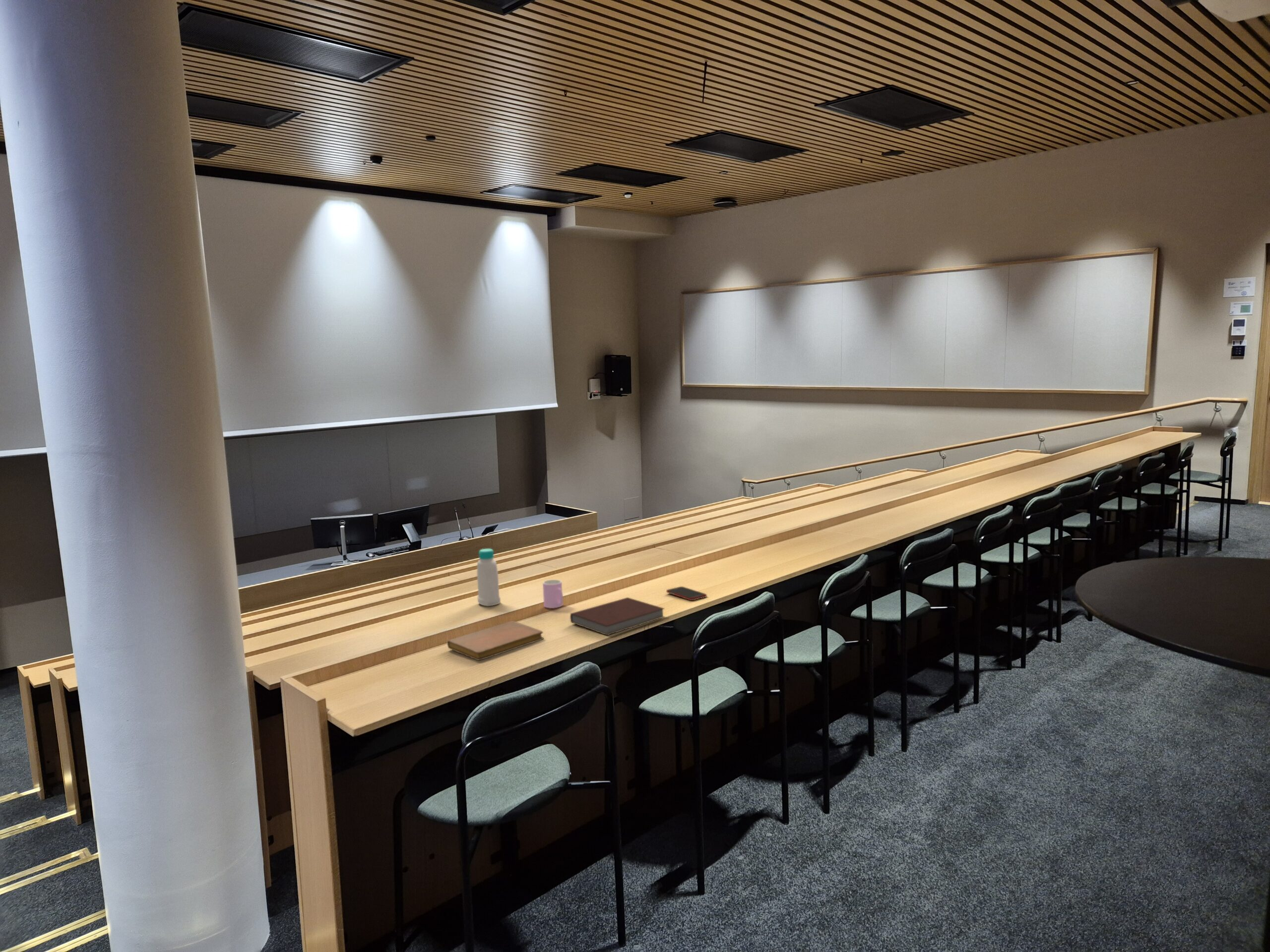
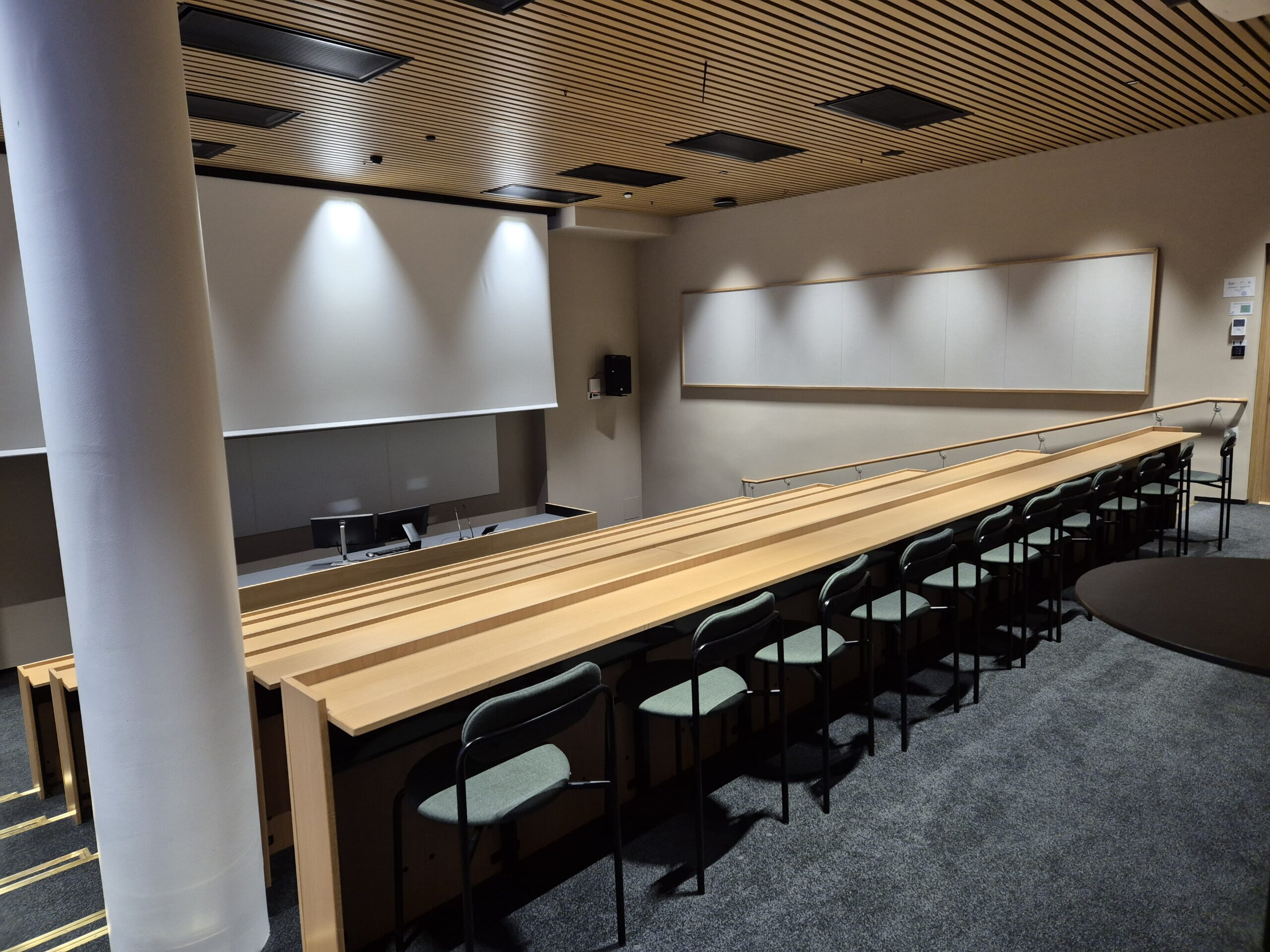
- cup [542,579,564,609]
- notebook [447,620,544,661]
- notebook [570,597,665,636]
- cell phone [666,586,707,601]
- bottle [476,548,501,607]
